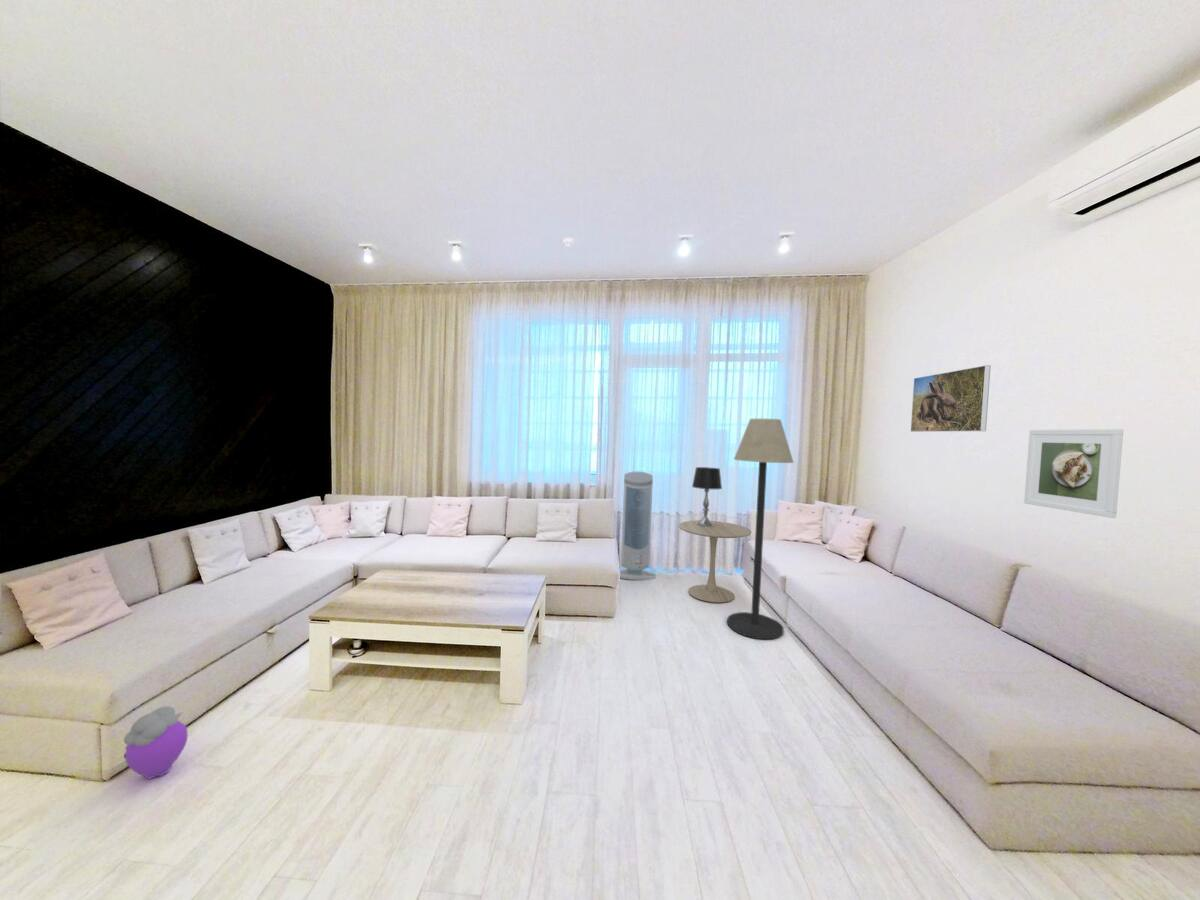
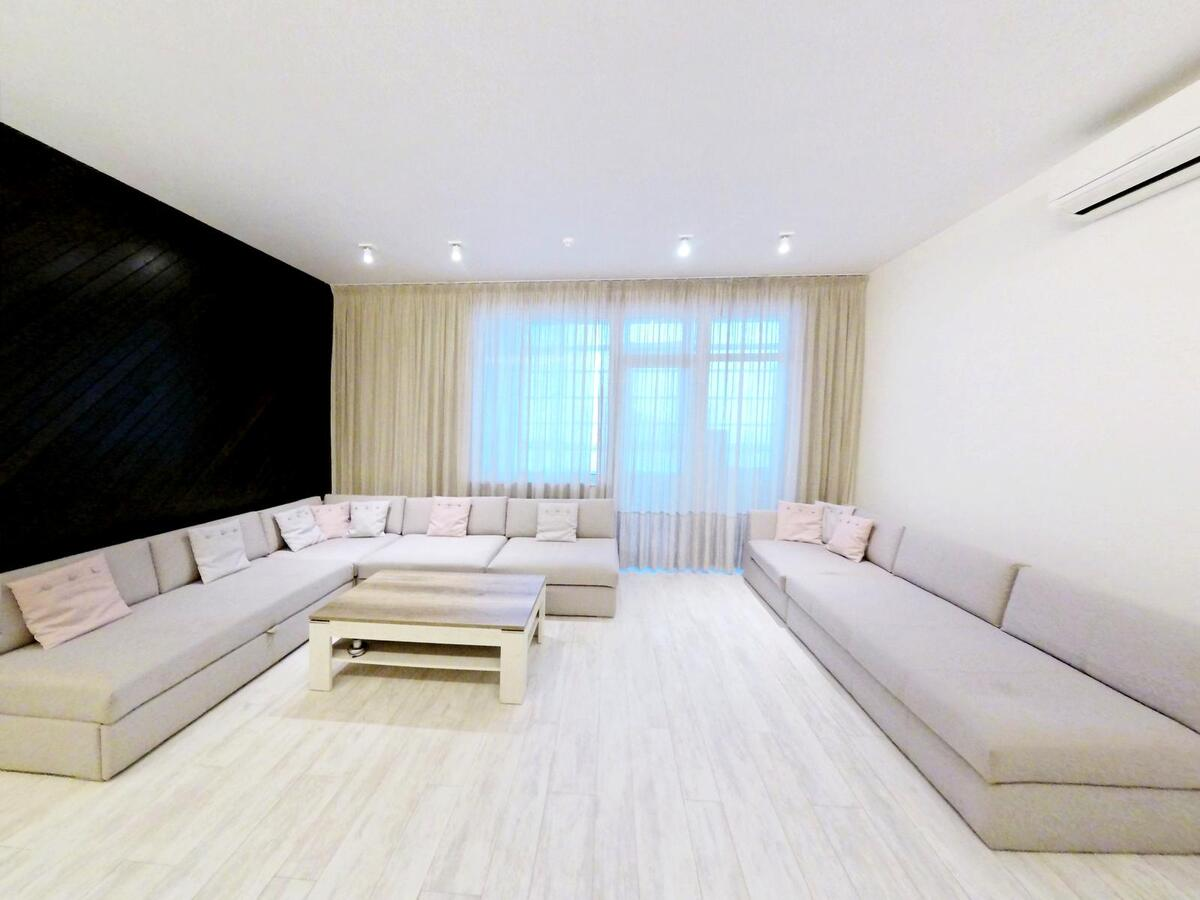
- side table [678,520,752,604]
- air purifier [619,471,657,581]
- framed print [910,364,992,433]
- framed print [1023,428,1124,519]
- table lamp [691,466,723,527]
- floor lamp [726,418,795,640]
- plush toy [123,705,189,781]
